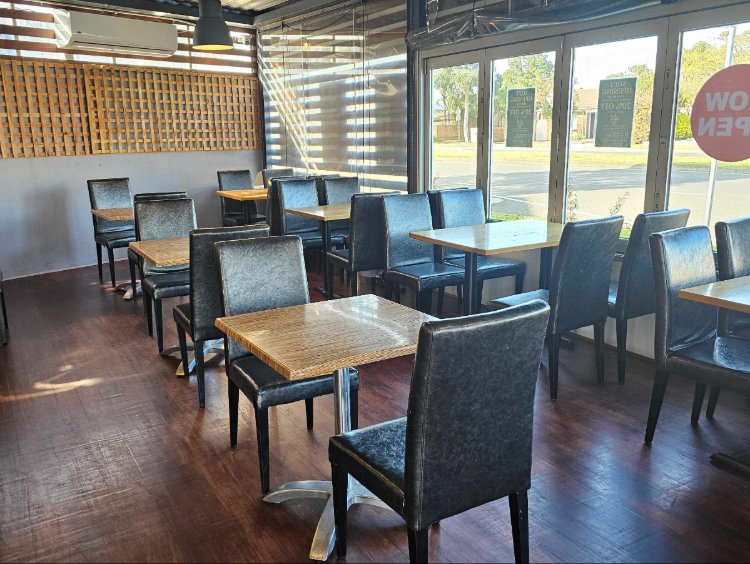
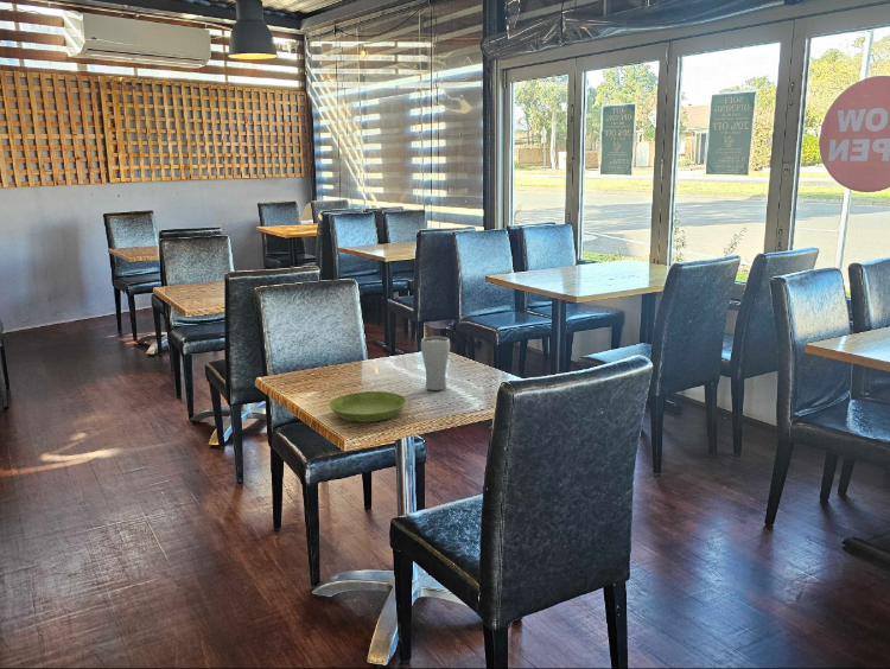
+ saucer [328,390,408,423]
+ drinking glass [420,336,451,391]
